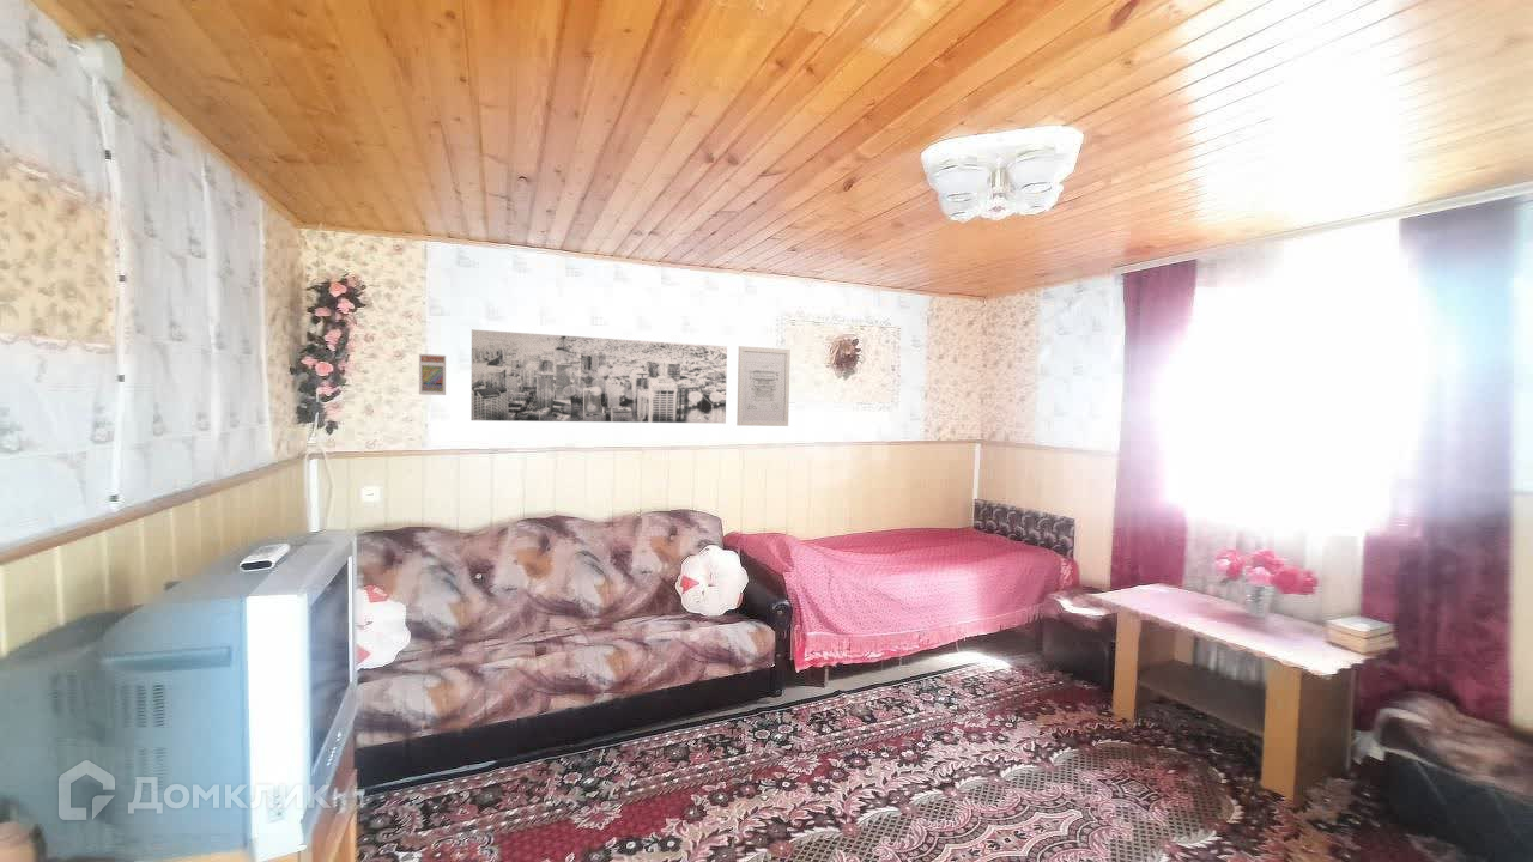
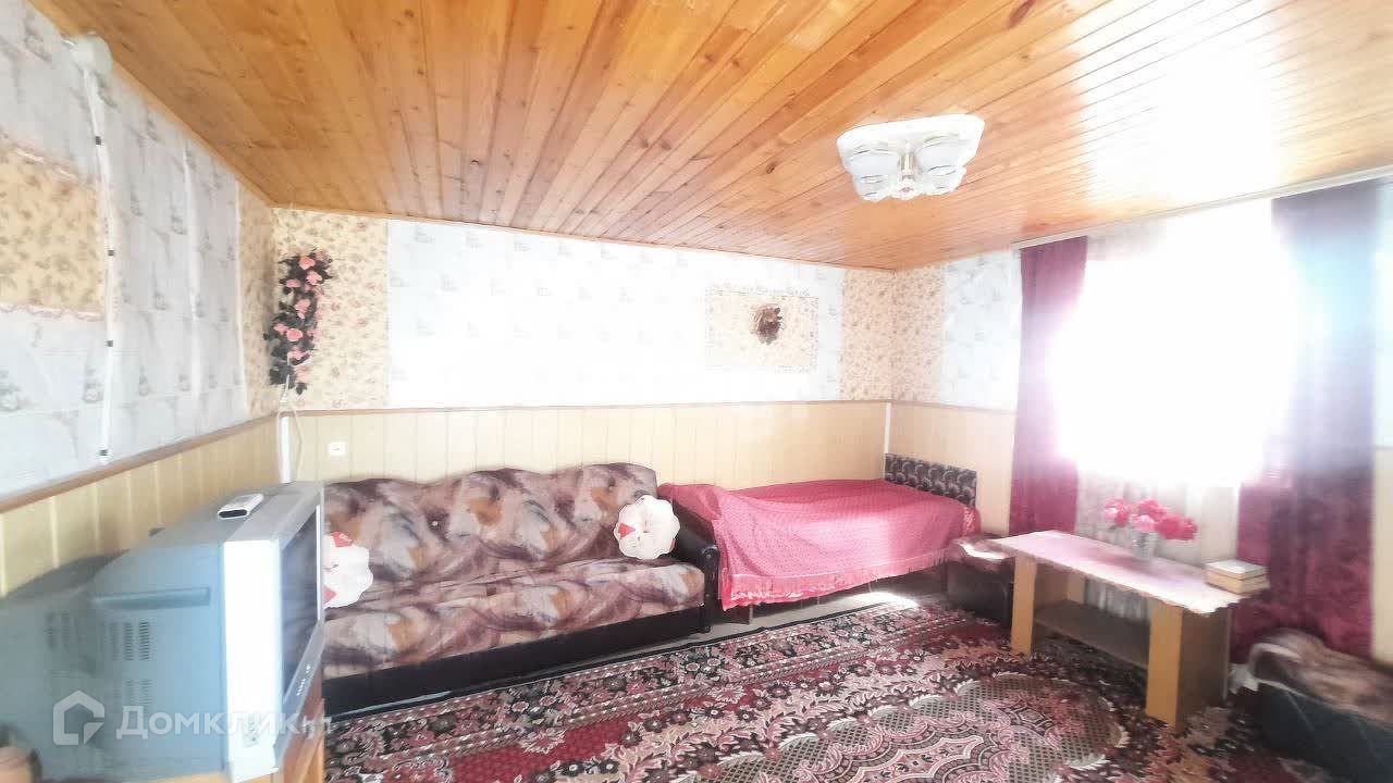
- wall art [735,345,792,427]
- trading card display case [418,353,447,396]
- wall art [471,328,728,424]
